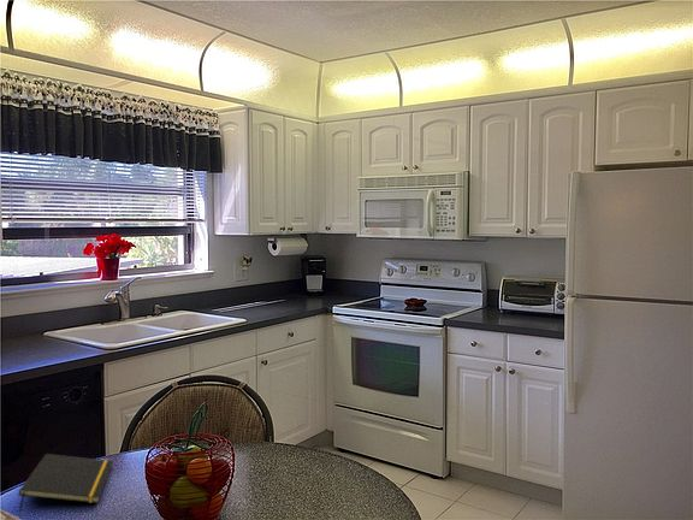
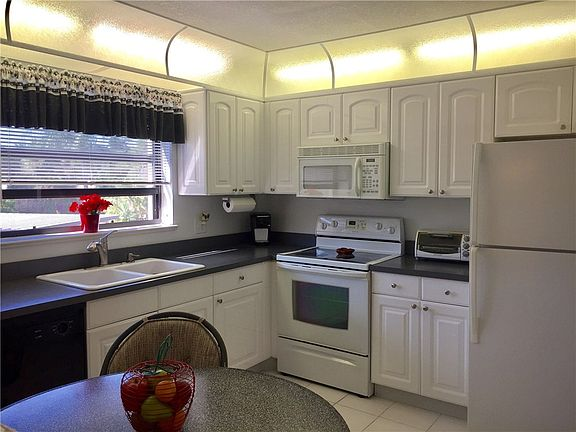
- notepad [18,453,114,513]
